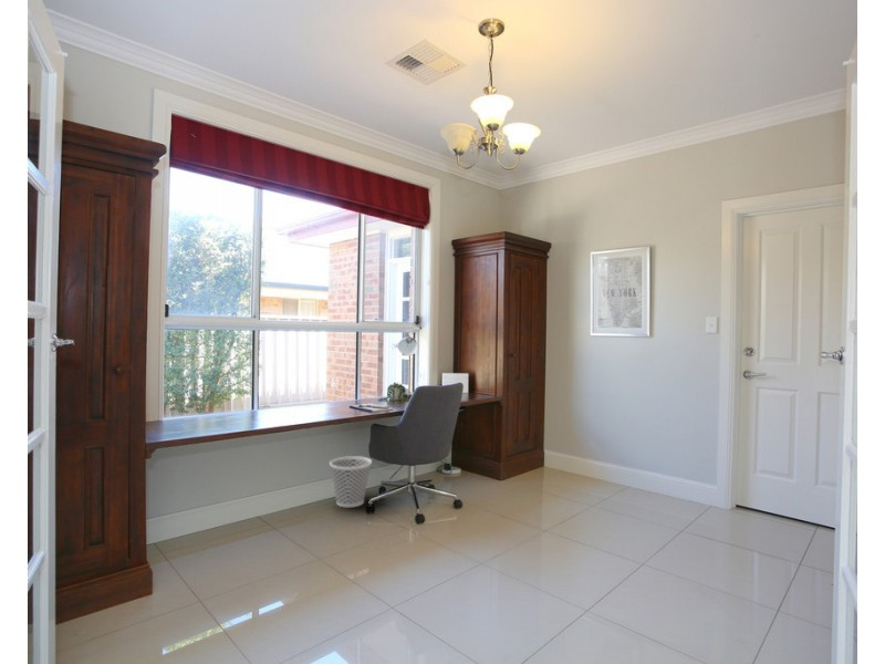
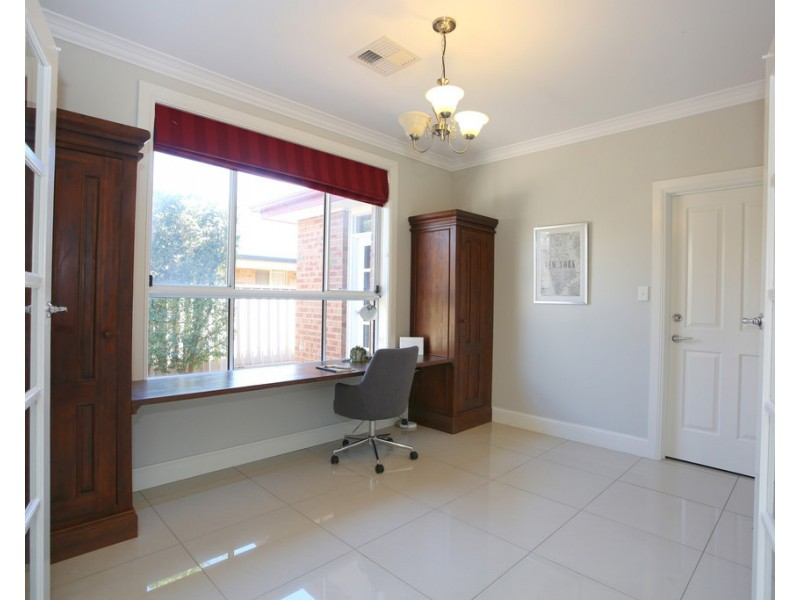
- wastebasket [329,455,373,509]
